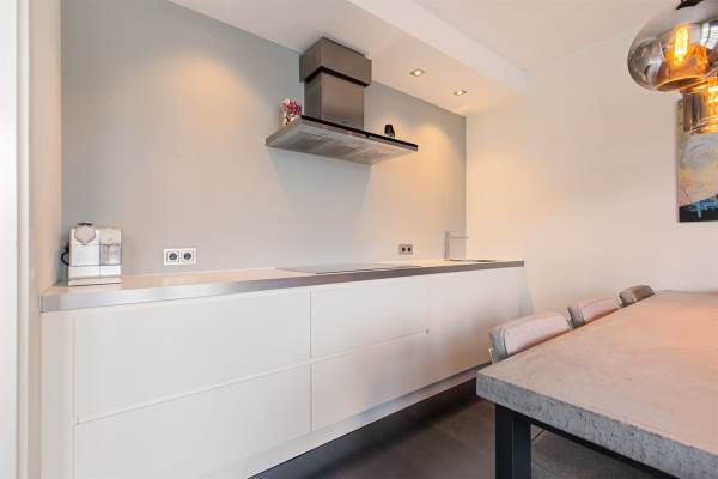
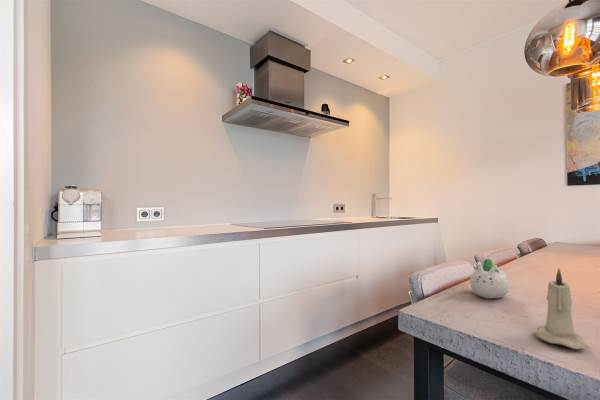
+ succulent planter [469,257,510,299]
+ candle [535,268,588,350]
